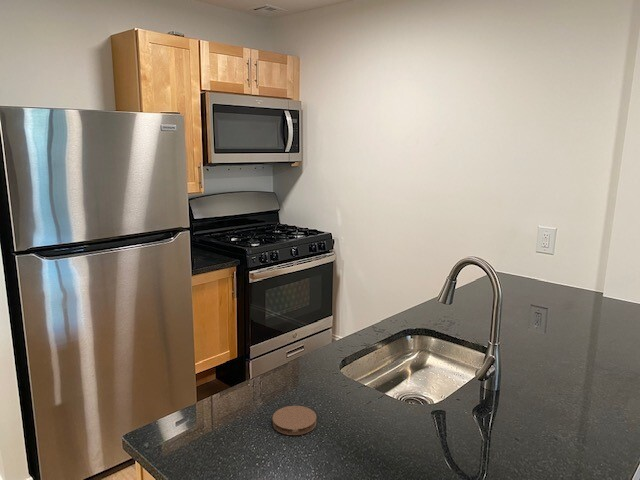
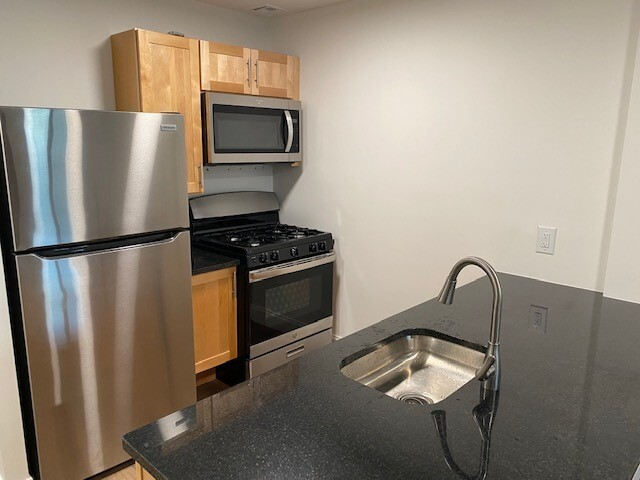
- coaster [272,405,317,436]
